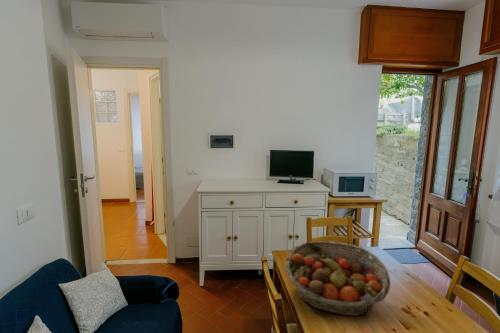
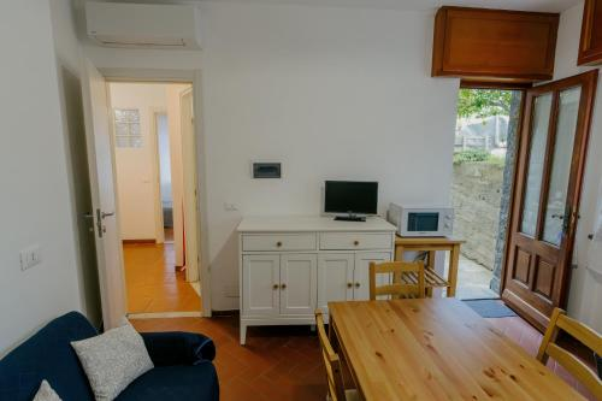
- fruit basket [284,240,391,317]
